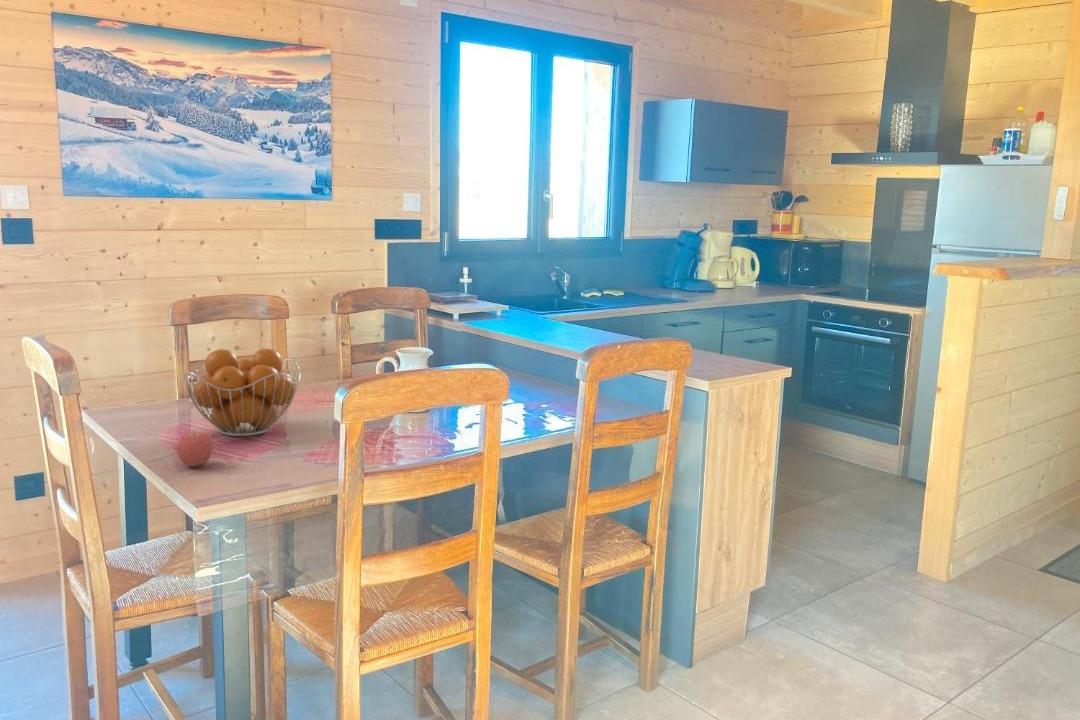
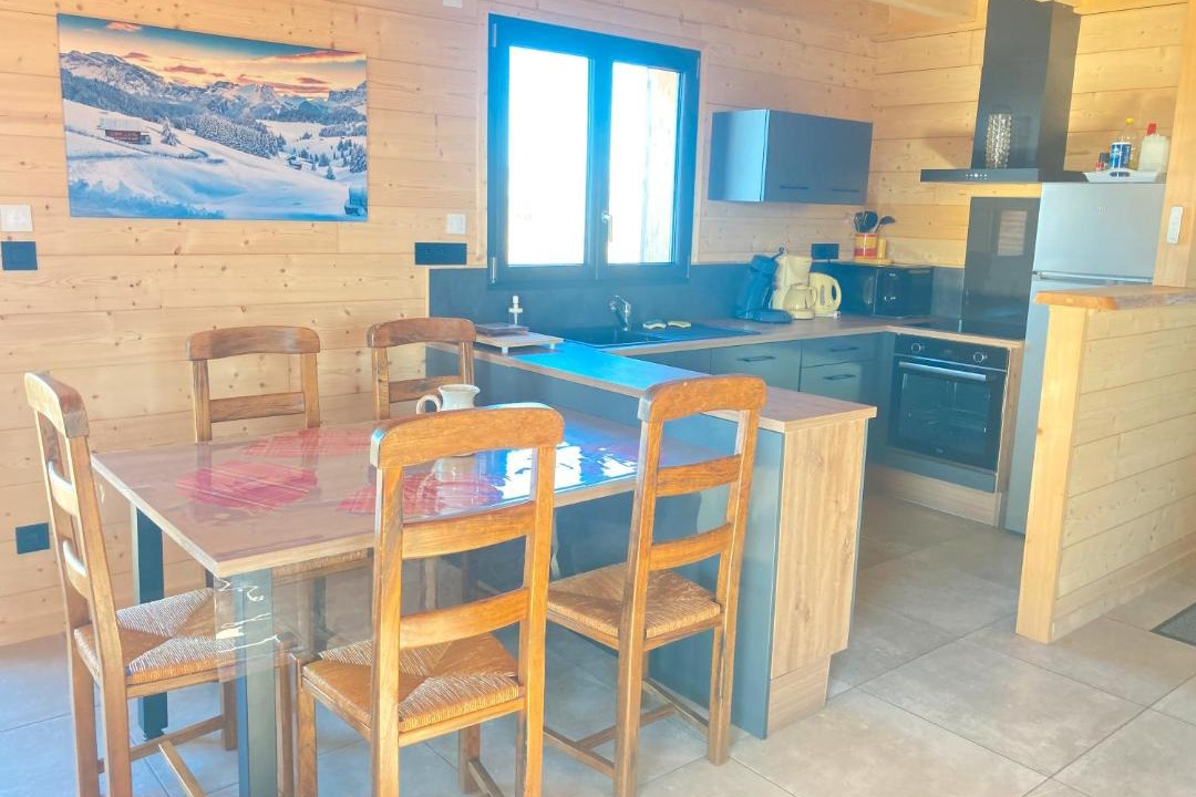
- apple [175,430,214,468]
- fruit basket [182,348,301,437]
